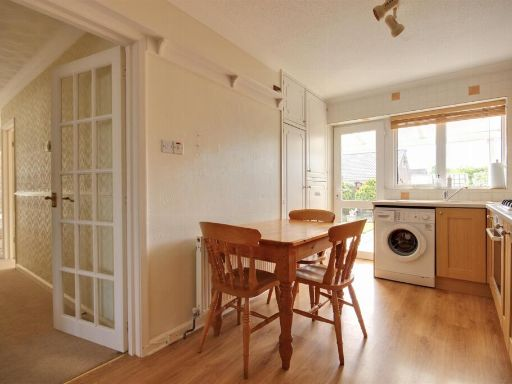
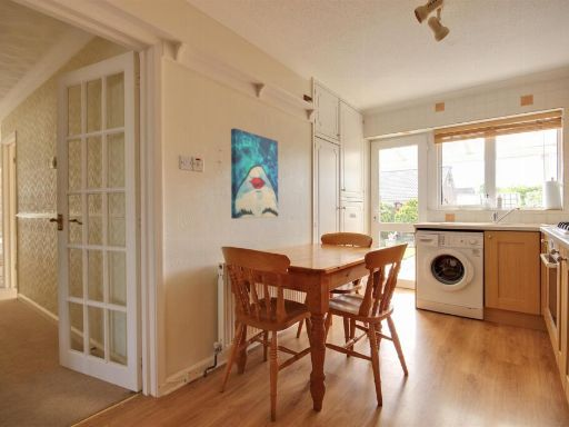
+ wall art [230,127,279,220]
